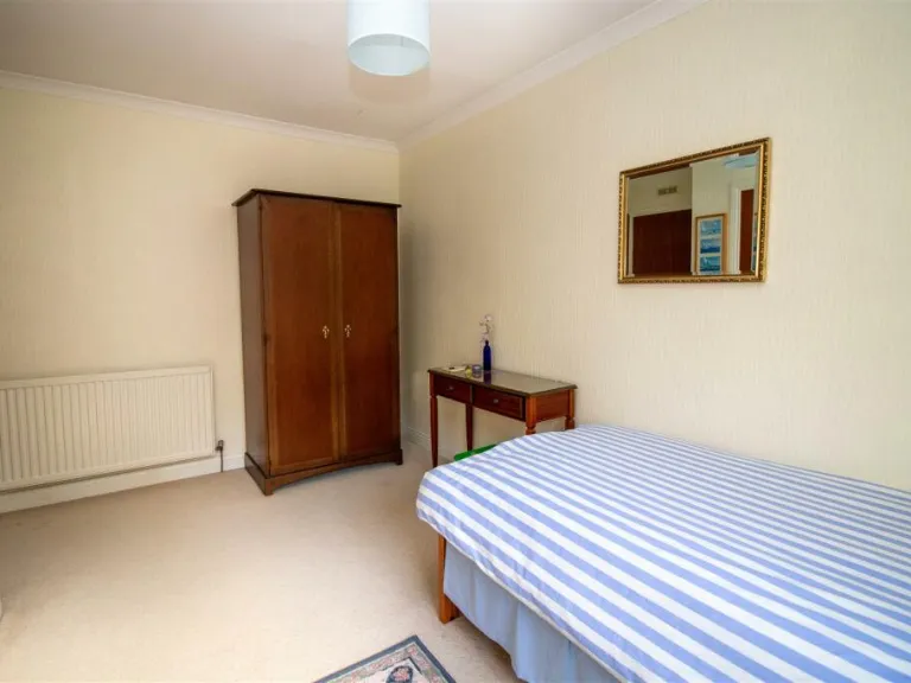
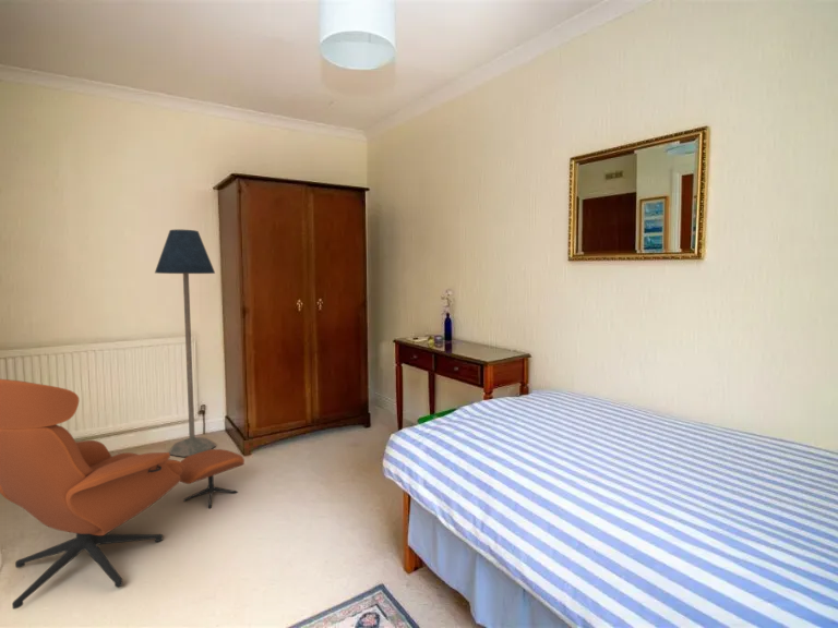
+ floor lamp [154,228,217,458]
+ armchair [0,378,246,611]
